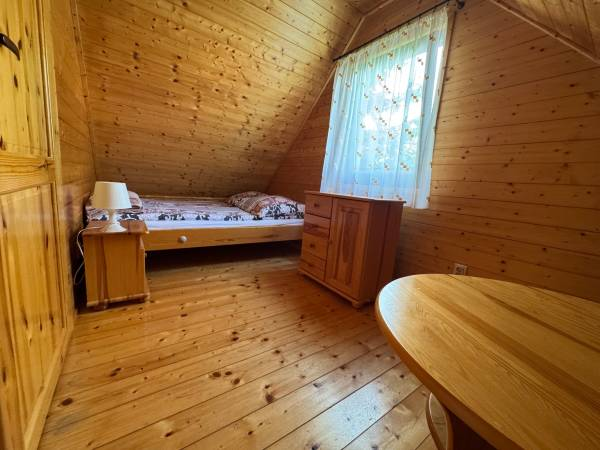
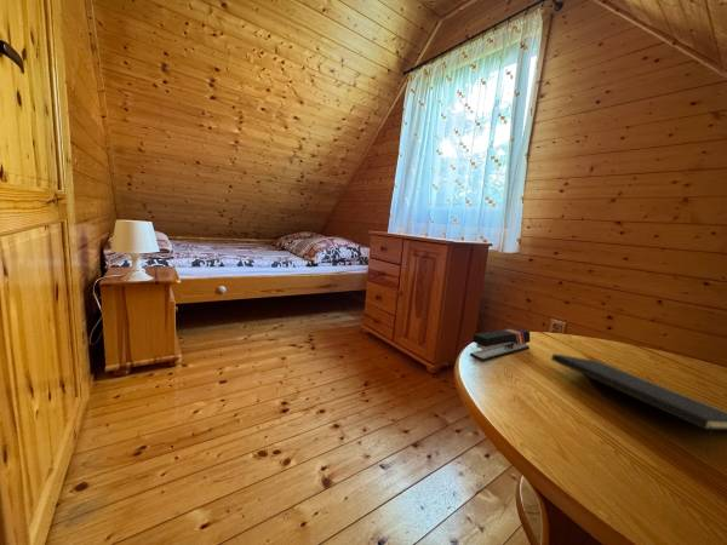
+ notepad [550,352,727,455]
+ stapler [469,327,531,362]
